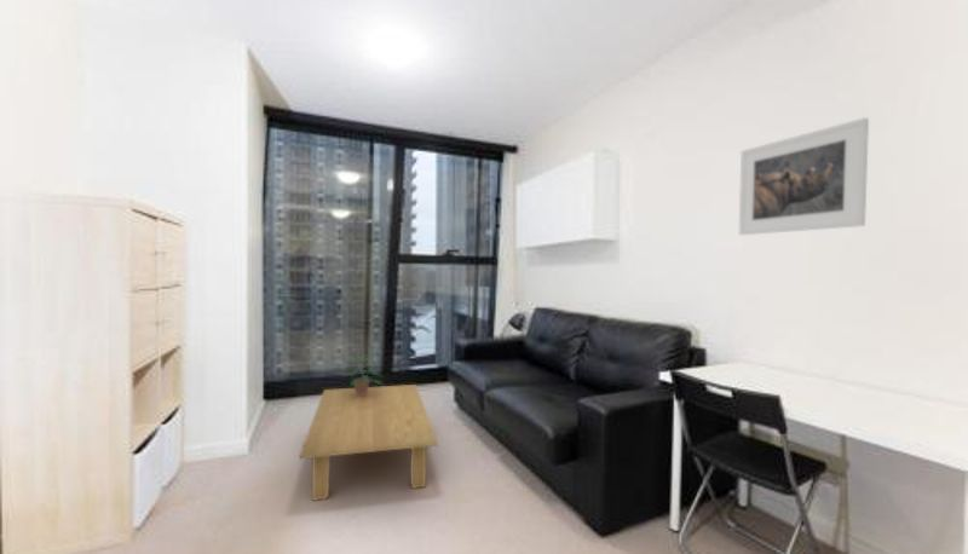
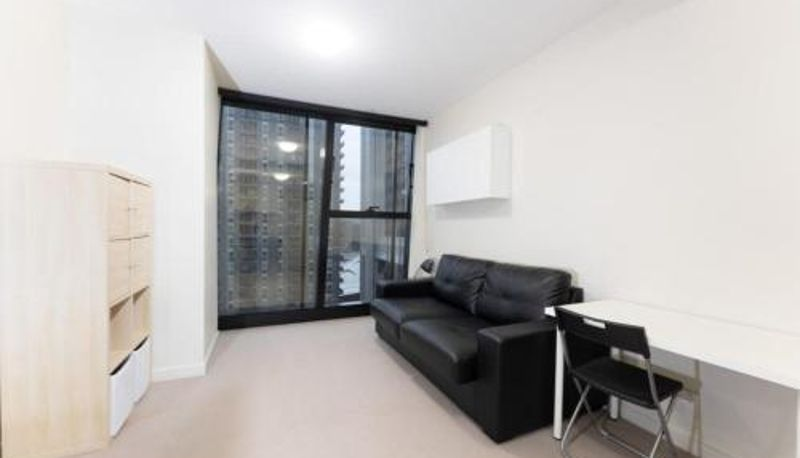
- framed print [738,116,870,236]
- potted plant [341,351,384,396]
- coffee table [299,383,439,502]
